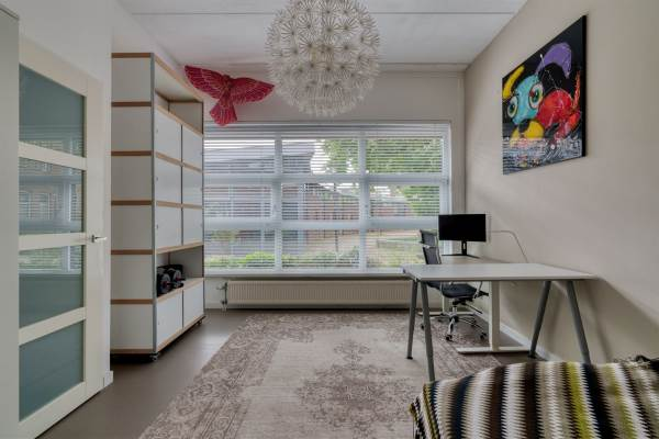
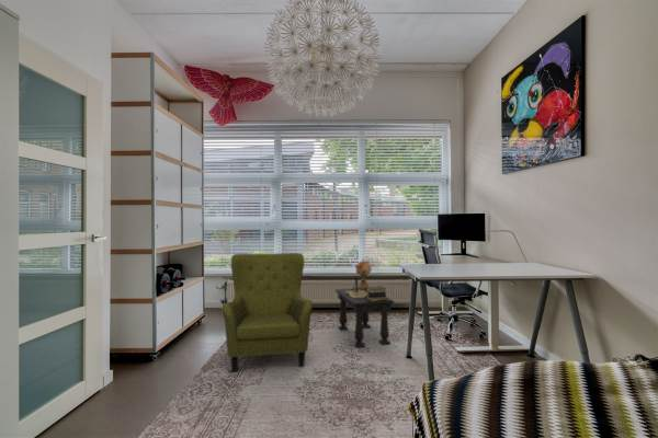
+ armchair [222,252,314,373]
+ side table [334,257,395,348]
